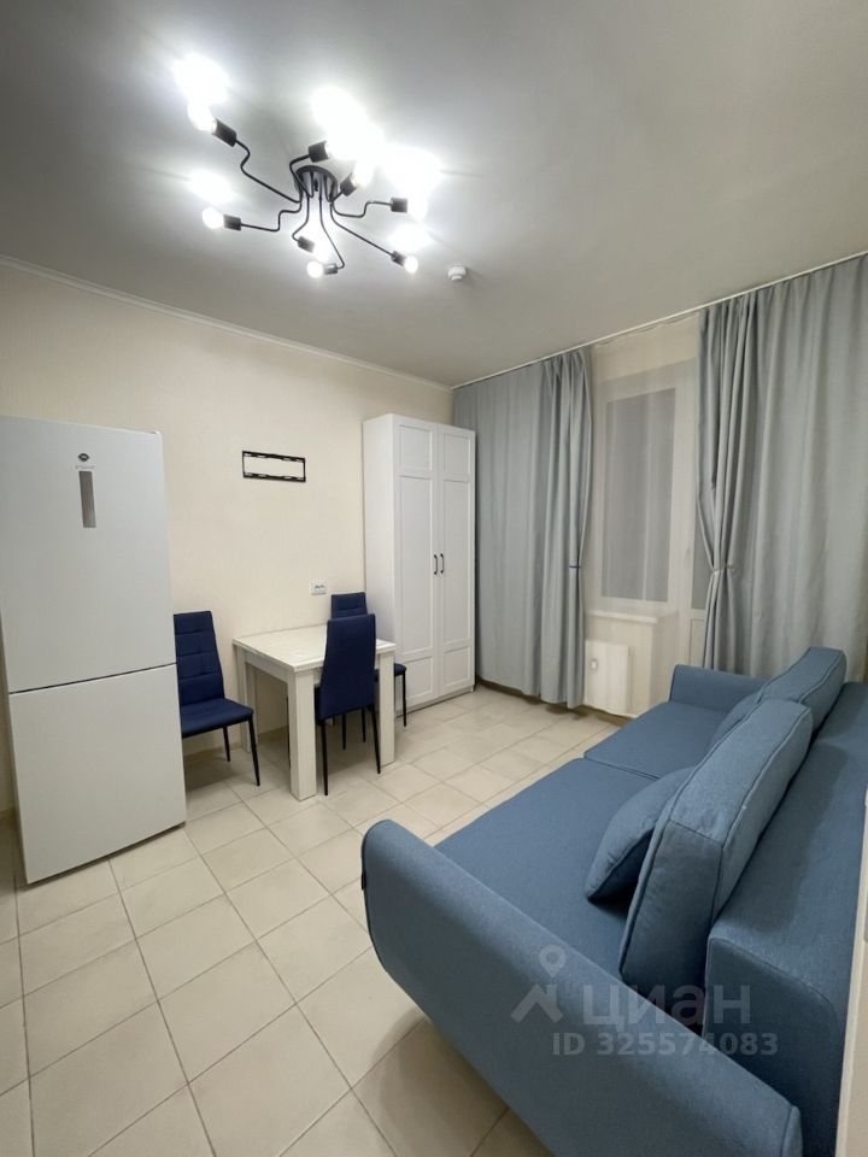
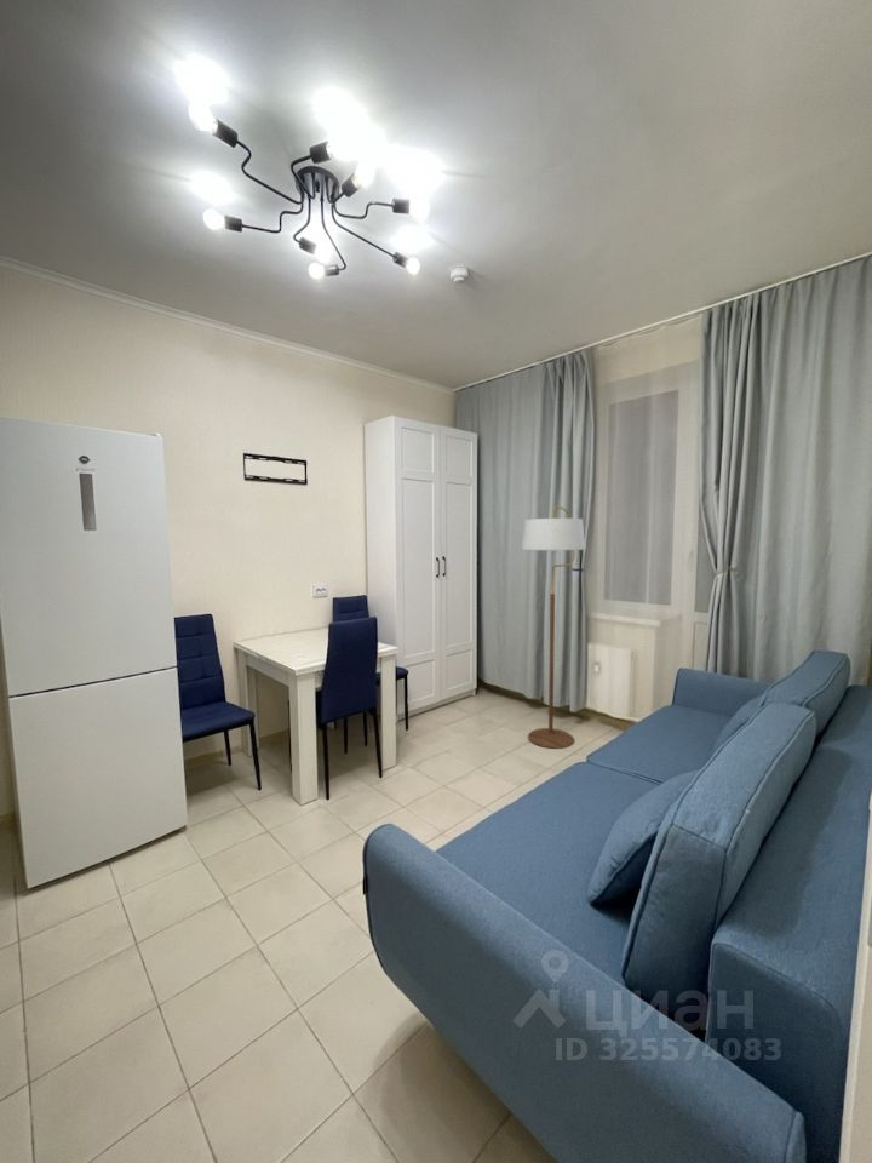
+ floor lamp [521,505,586,750]
